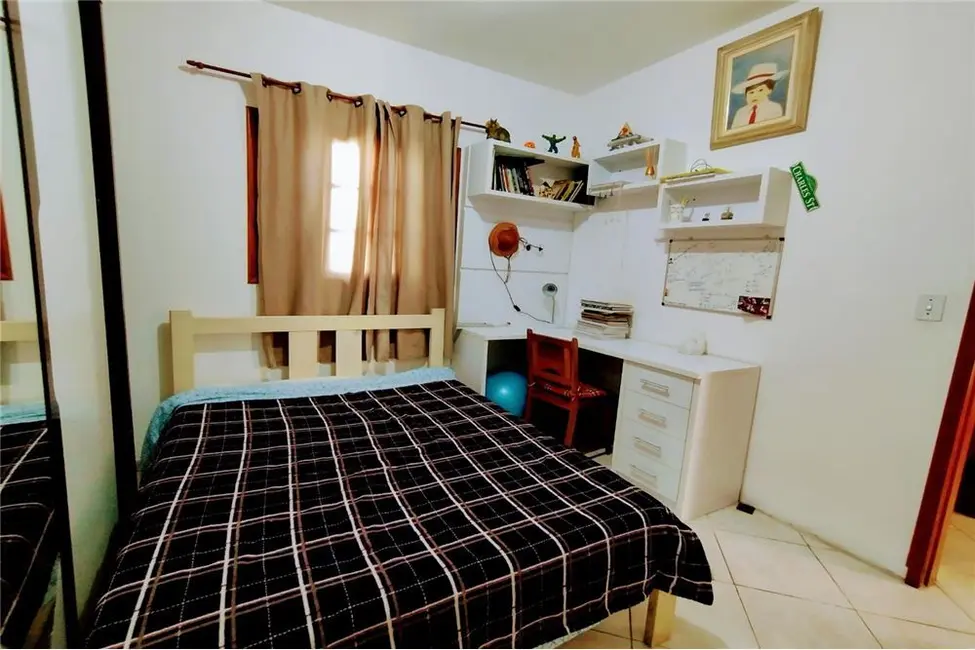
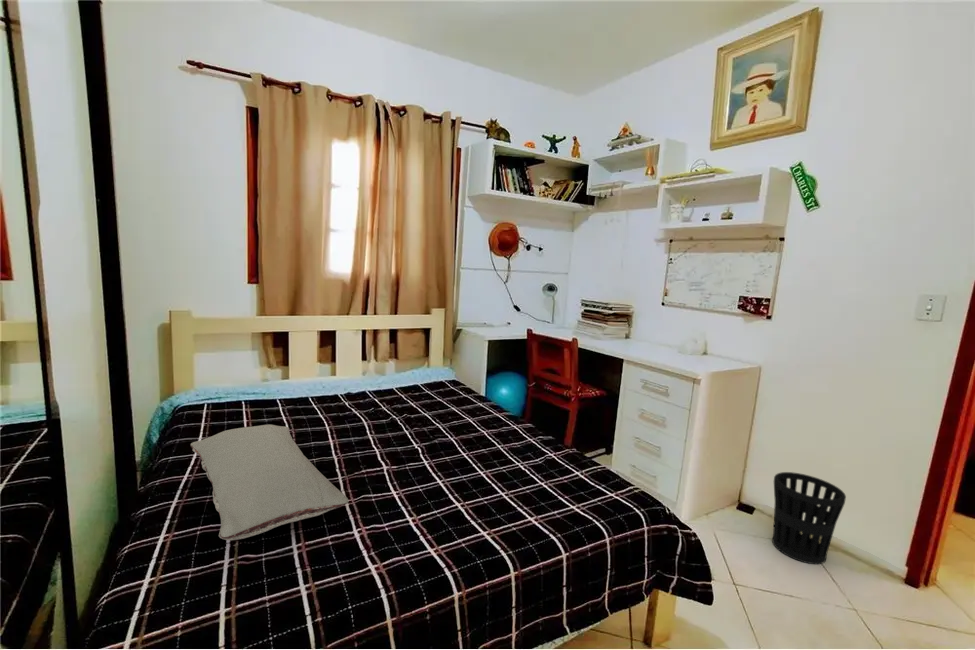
+ pillow [190,424,350,541]
+ wastebasket [771,471,847,565]
